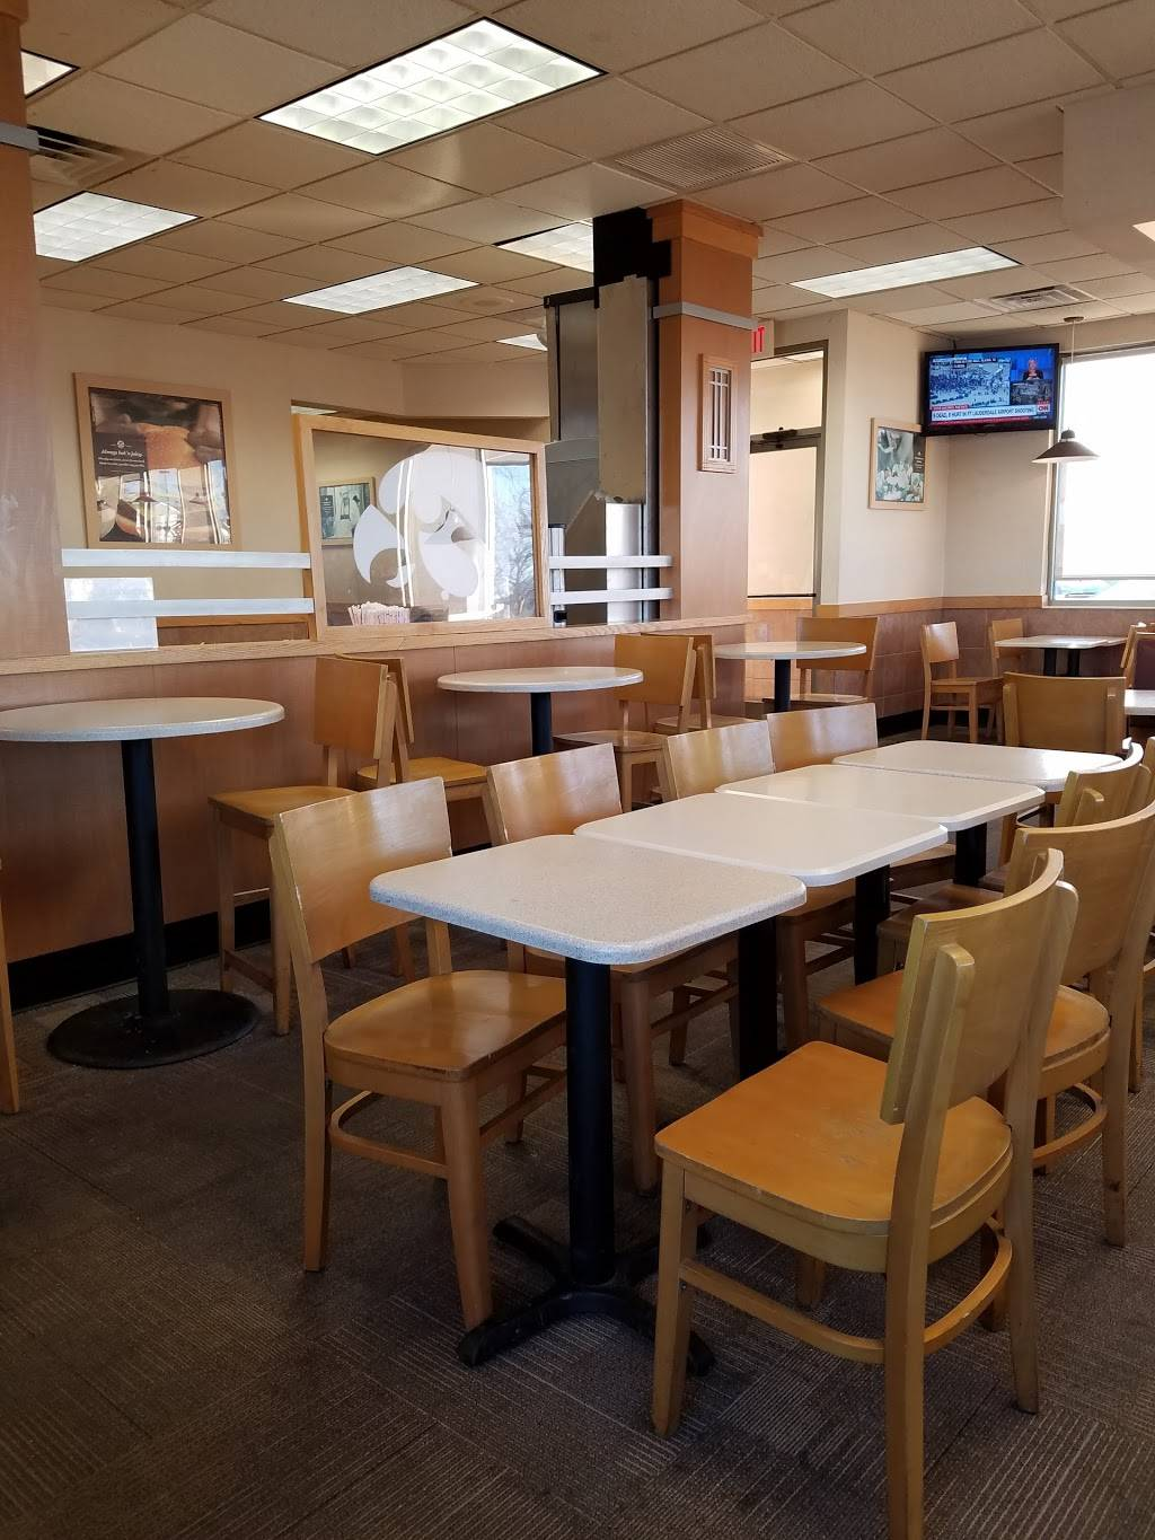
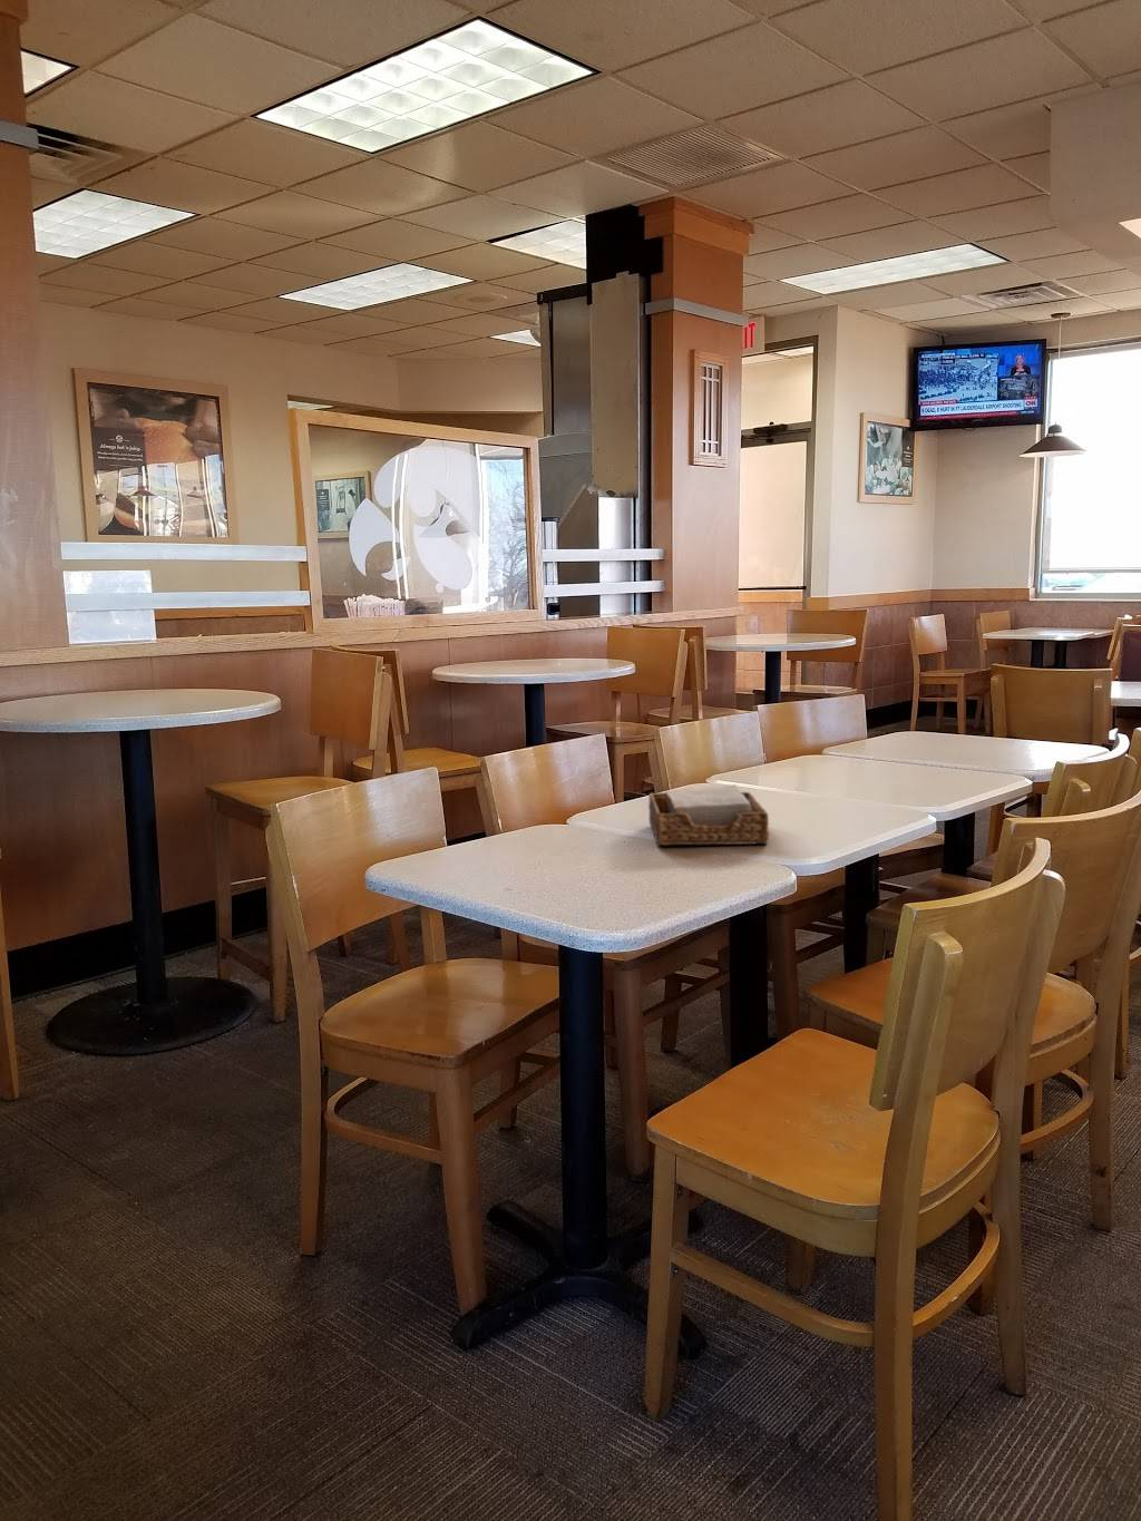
+ napkin holder [647,784,769,846]
